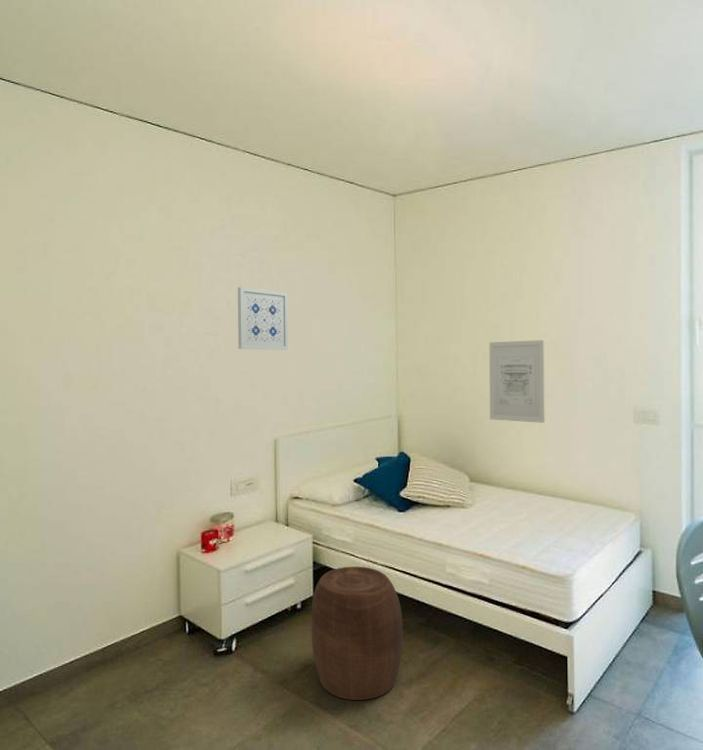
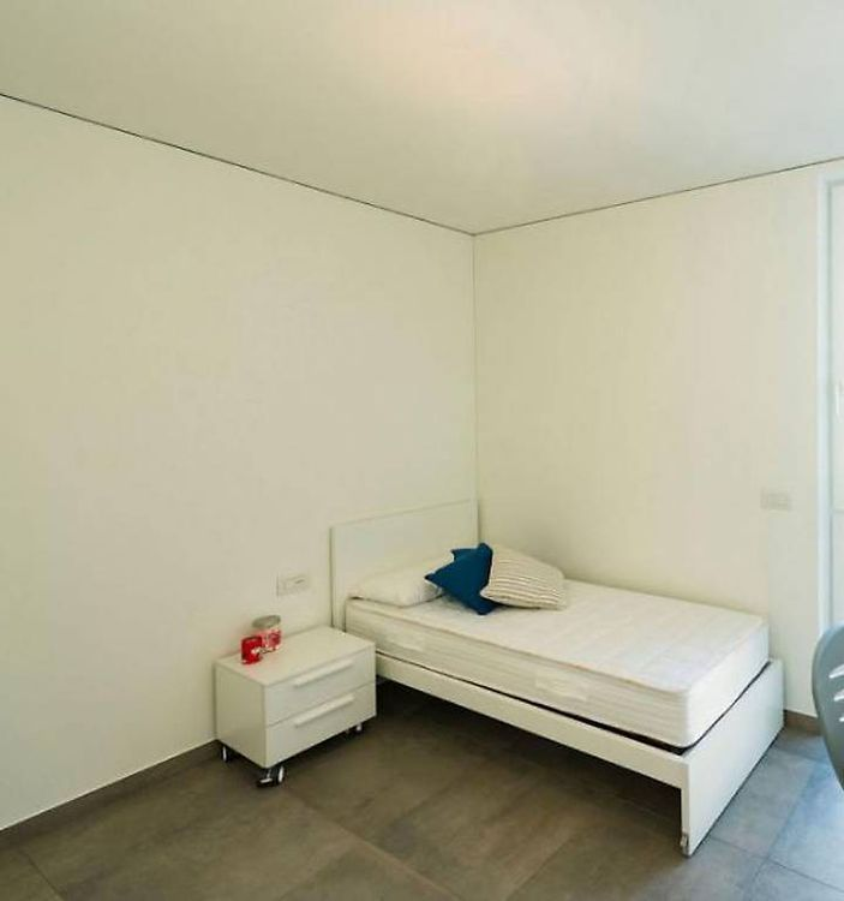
- wall art [237,286,289,351]
- wall art [488,339,546,424]
- stool [310,566,404,701]
